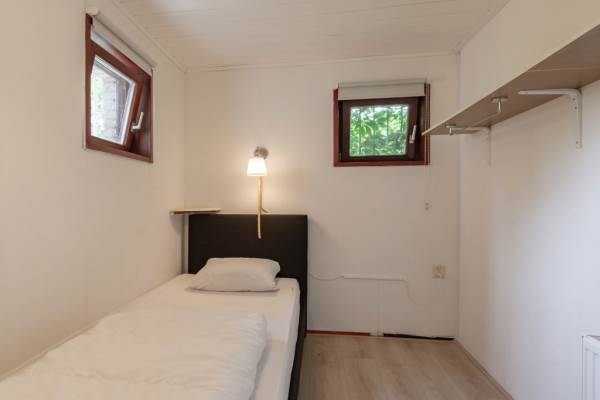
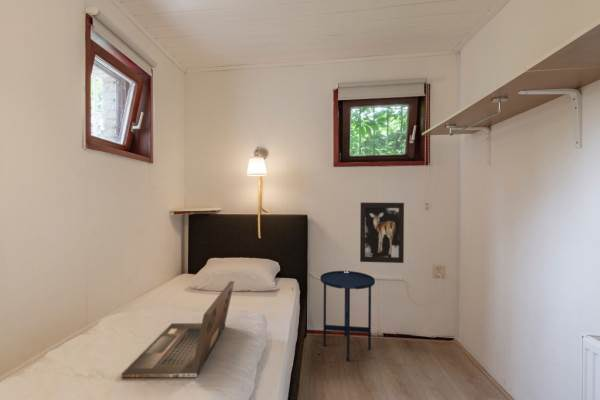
+ laptop [121,280,235,378]
+ side table [319,270,376,362]
+ wall art [359,201,405,264]
